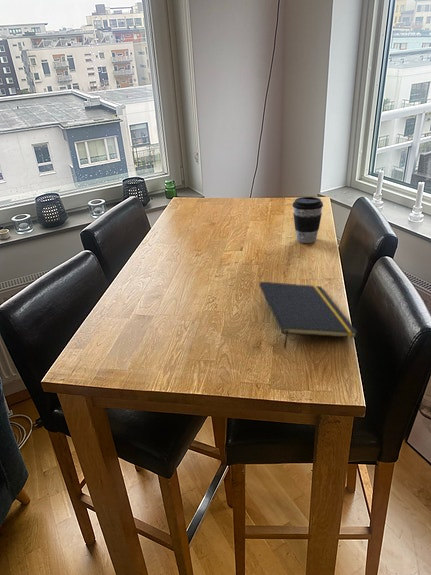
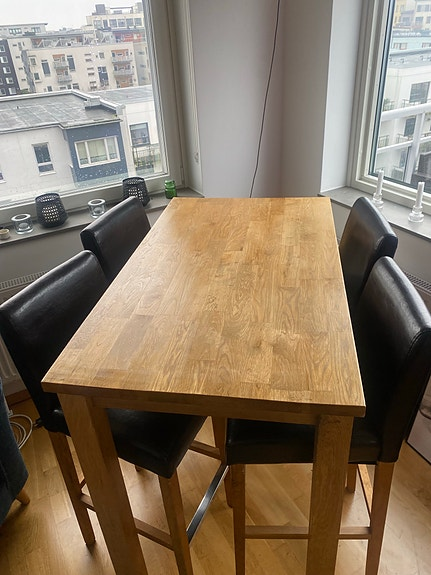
- coffee cup [292,196,324,244]
- notepad [258,281,359,349]
